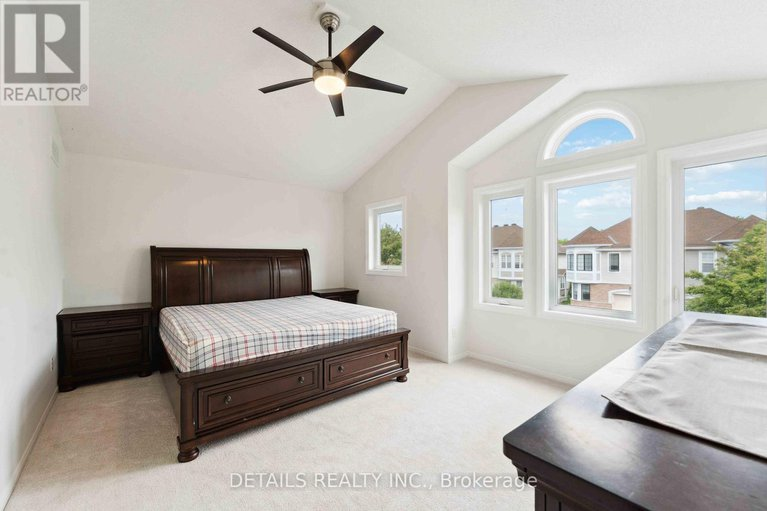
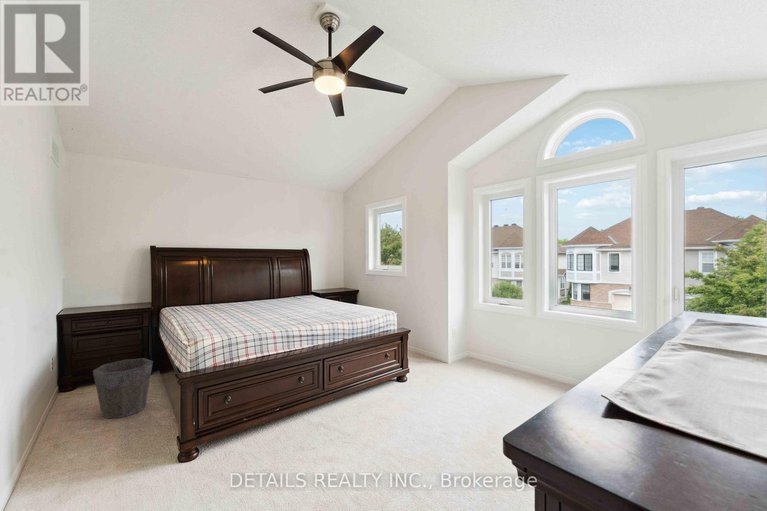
+ waste bin [92,357,154,420]
